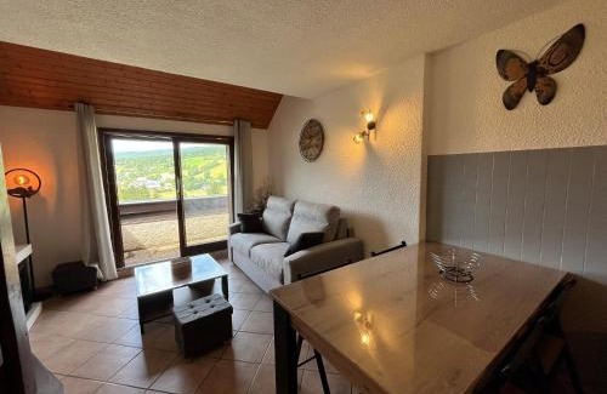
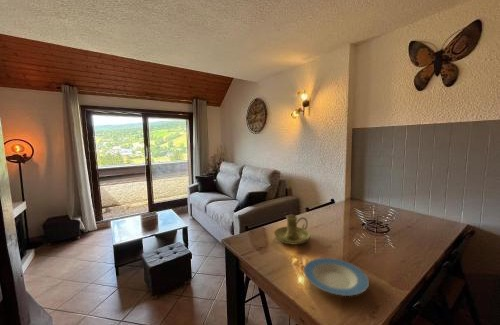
+ plate [303,257,370,297]
+ candle holder [273,214,311,246]
